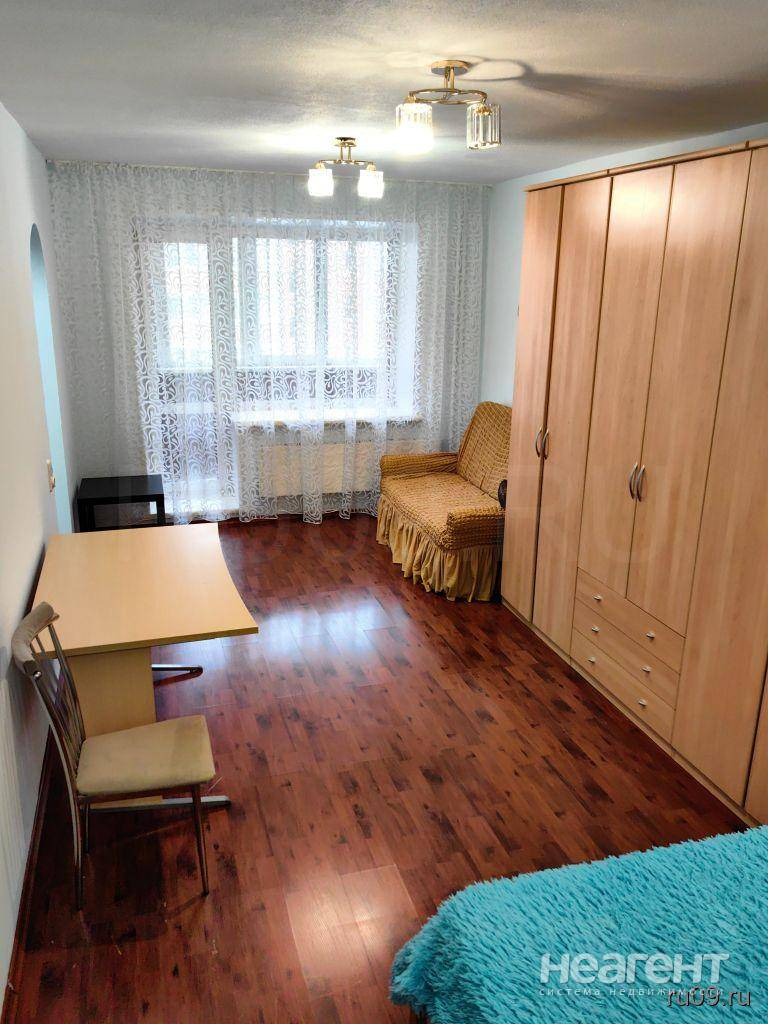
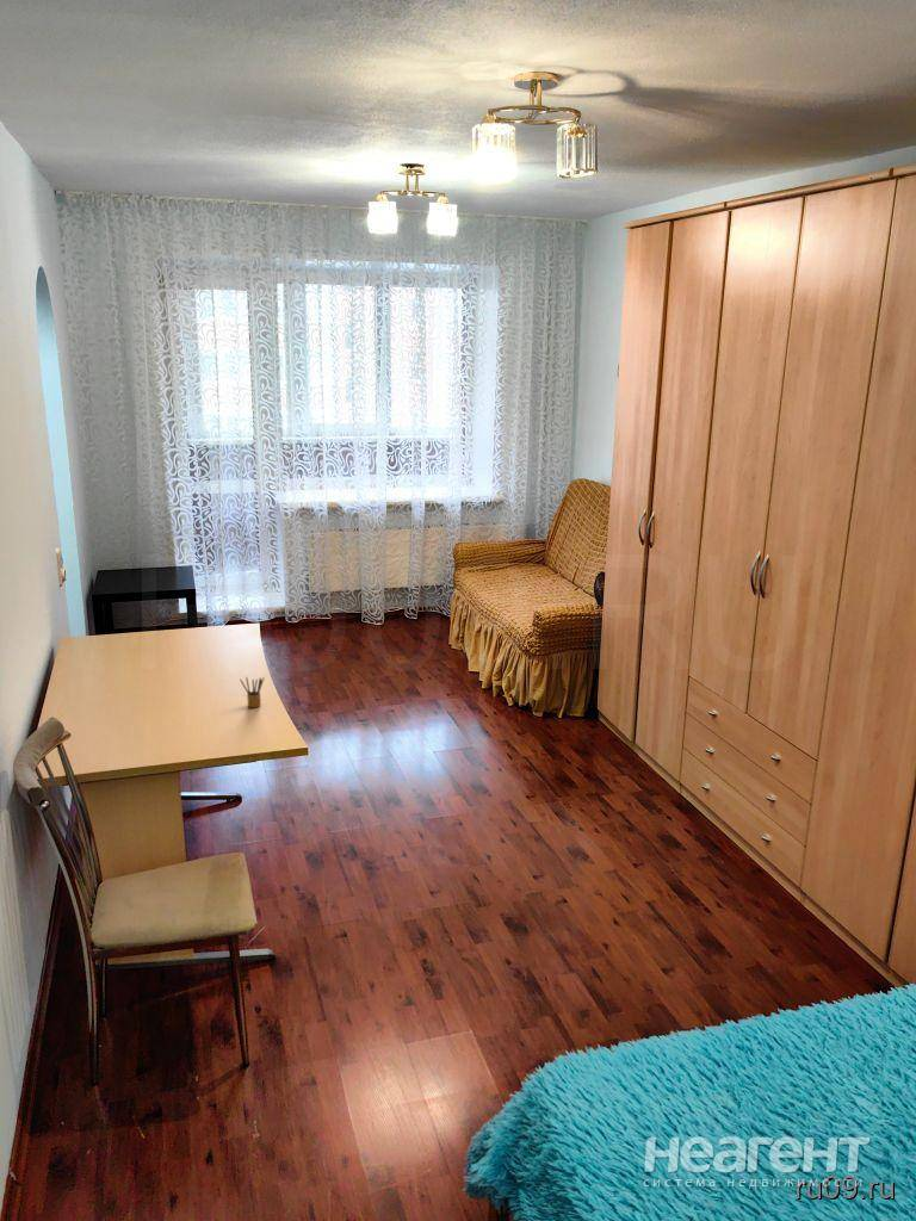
+ pencil box [239,675,266,708]
